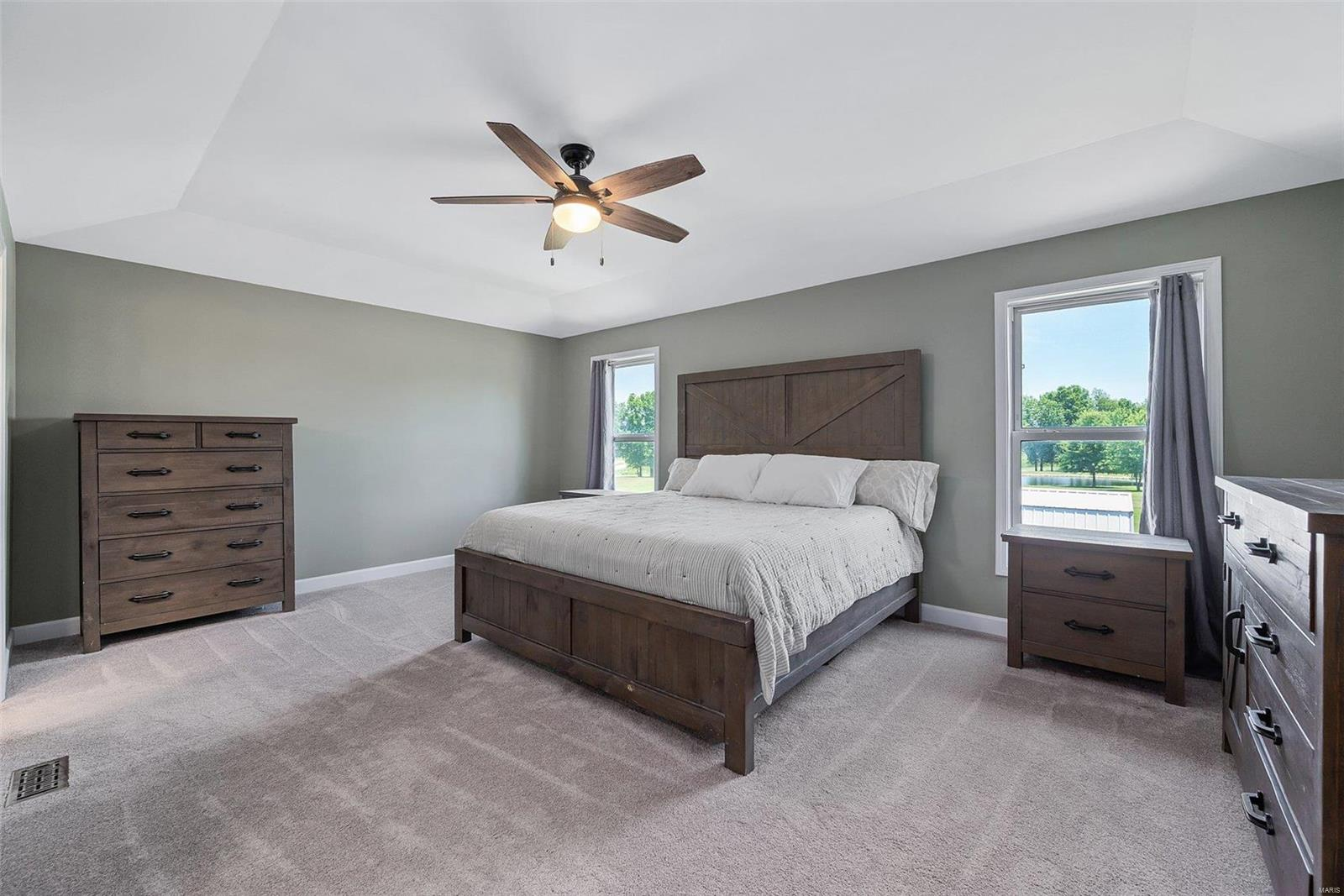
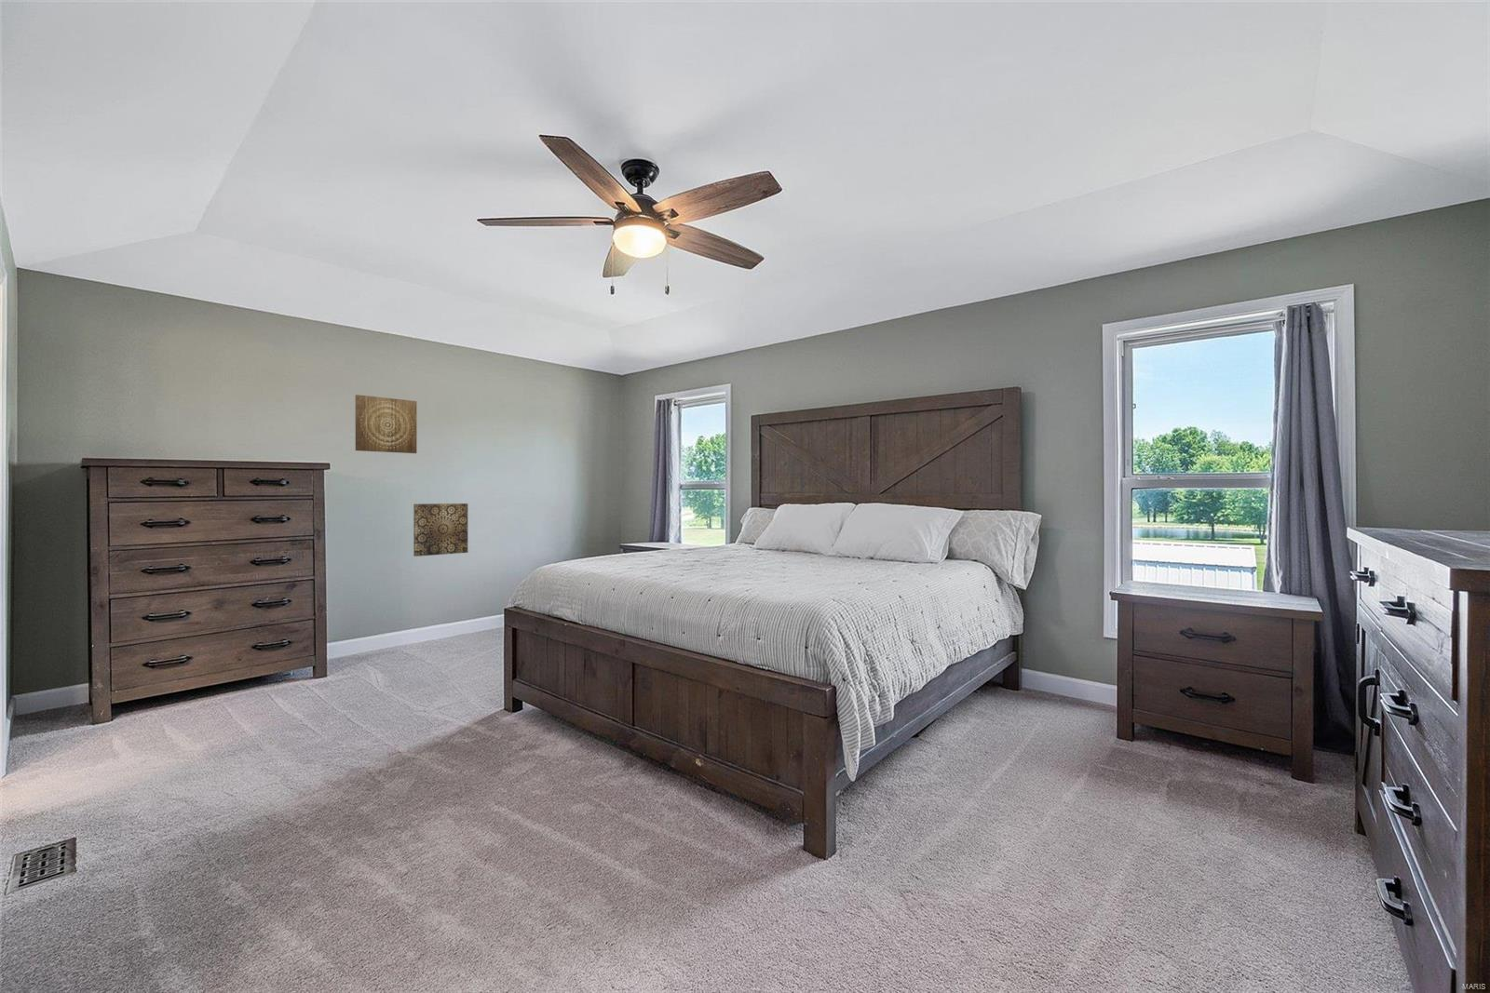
+ wall art [412,502,469,557]
+ wall art [355,393,417,454]
